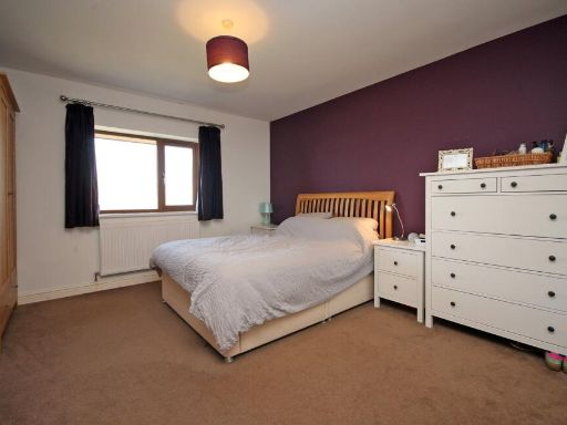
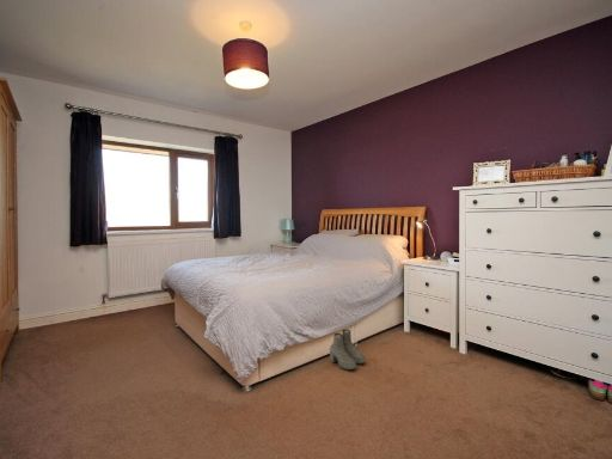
+ boots [329,329,366,371]
